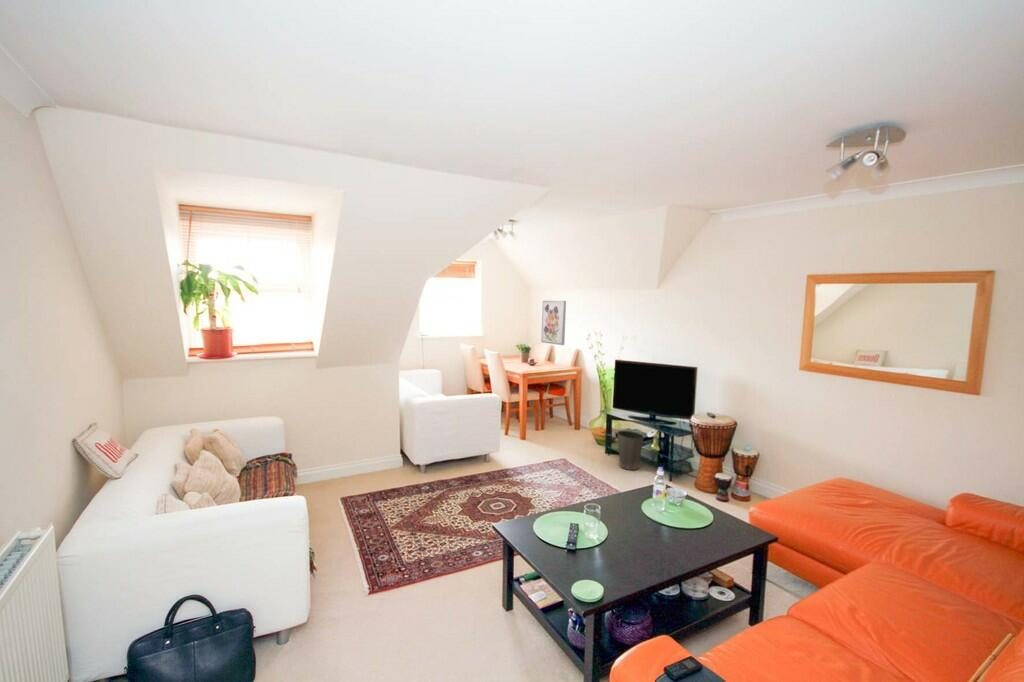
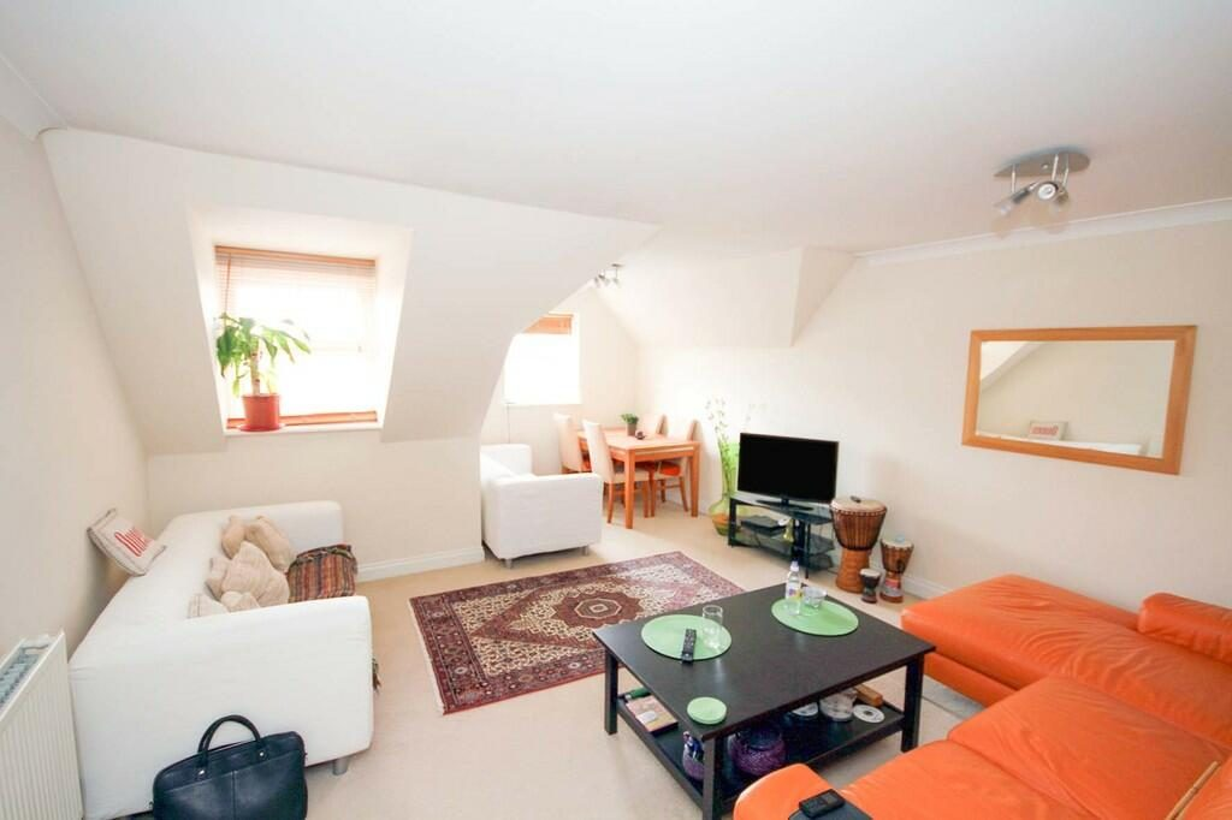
- wall art [540,300,567,346]
- waste basket [616,430,645,471]
